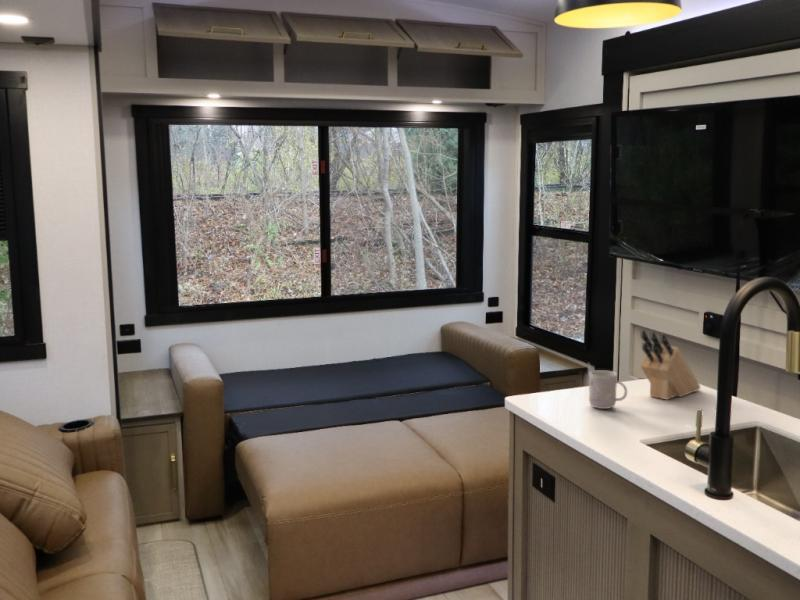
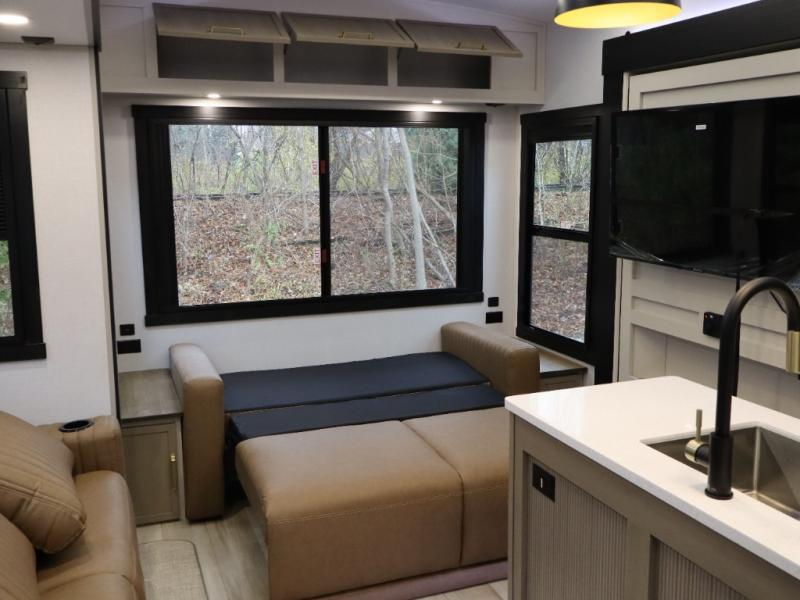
- mug [587,362,628,410]
- knife block [640,329,701,401]
